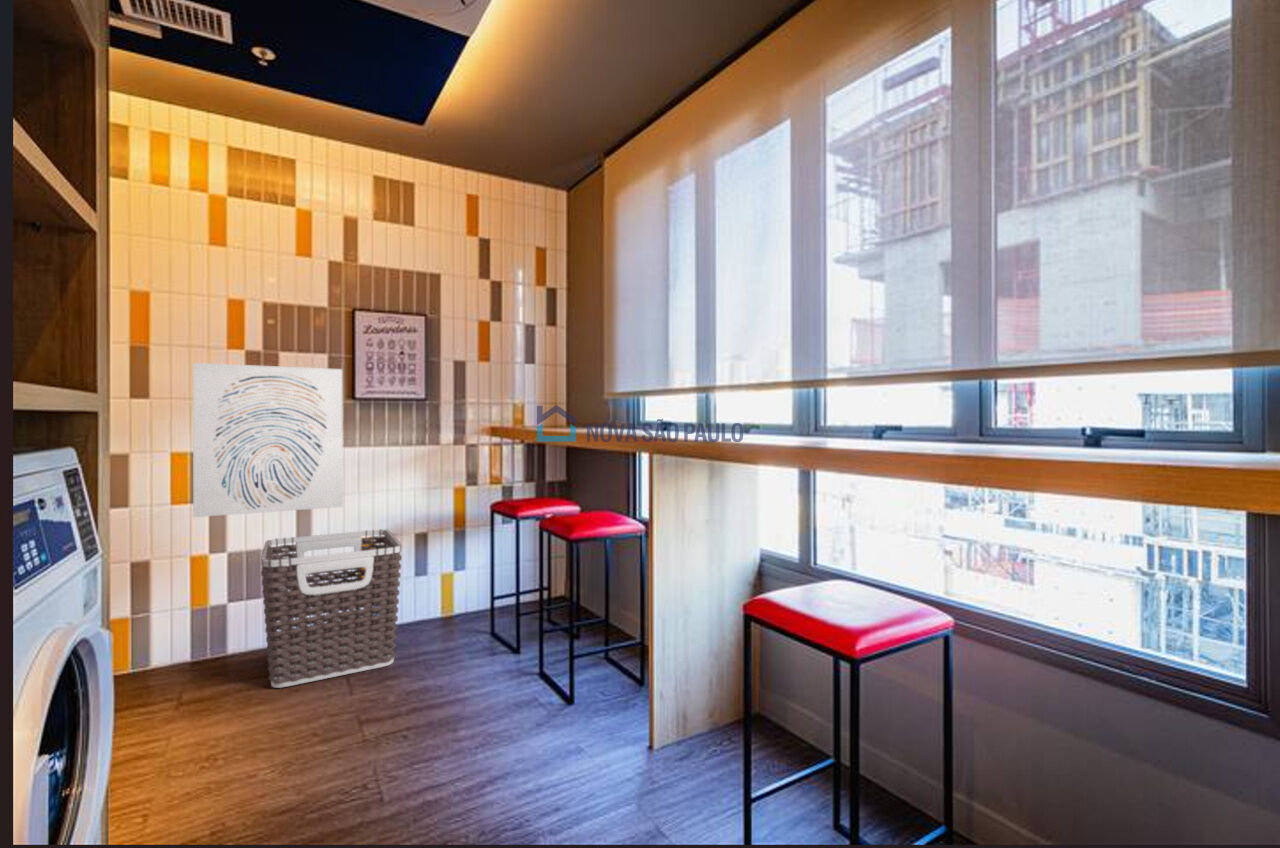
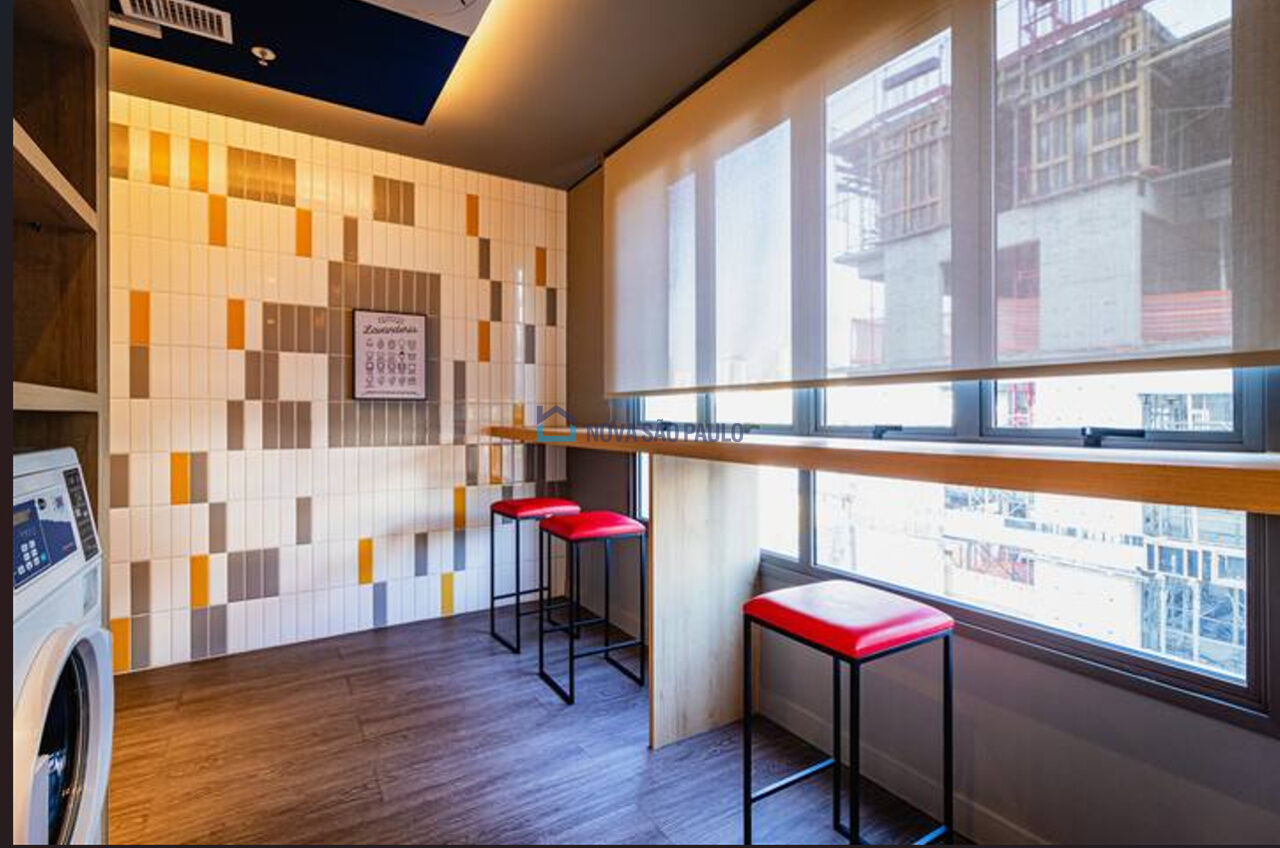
- wall art [192,362,344,518]
- clothes hamper [260,528,403,689]
